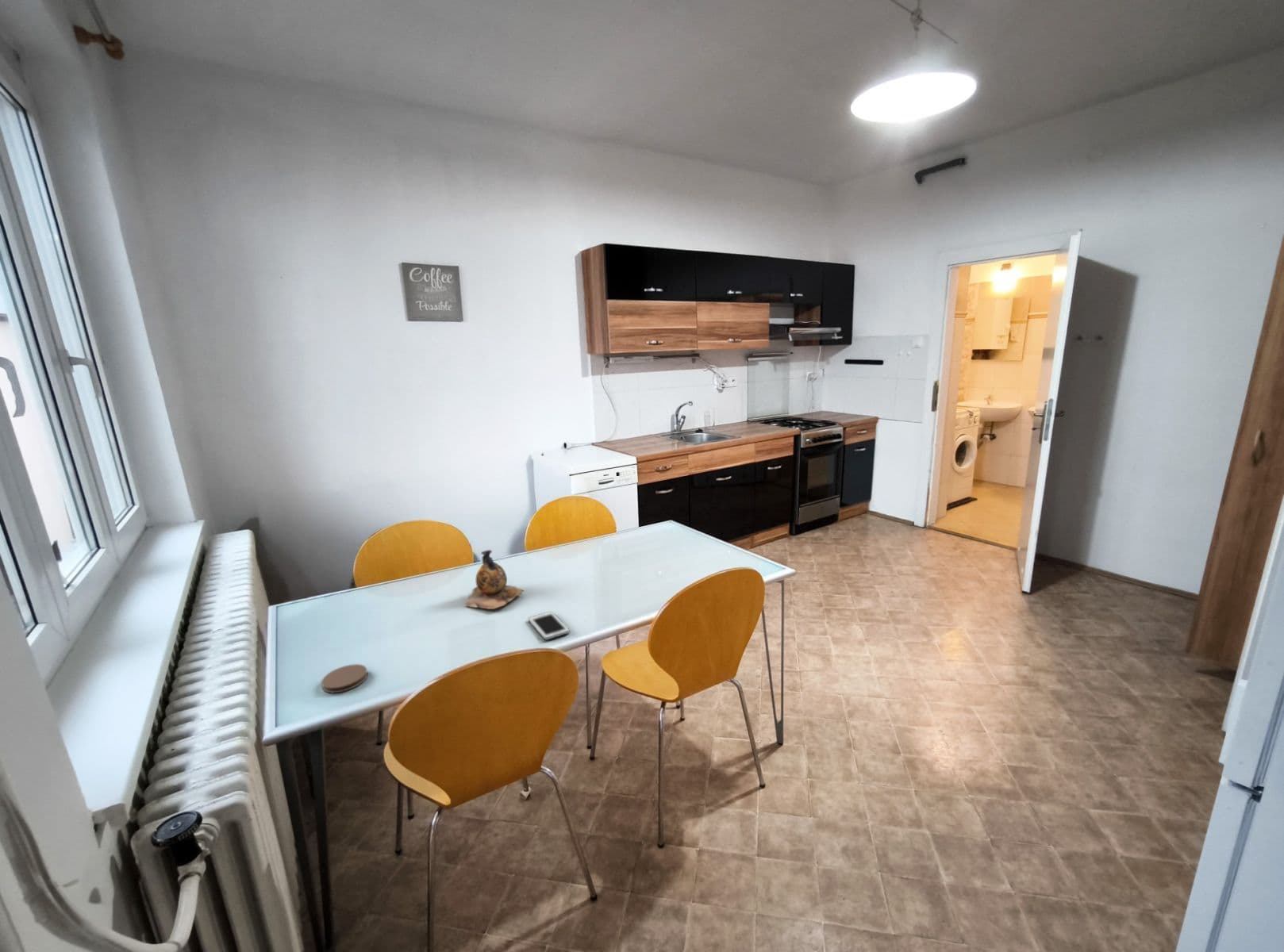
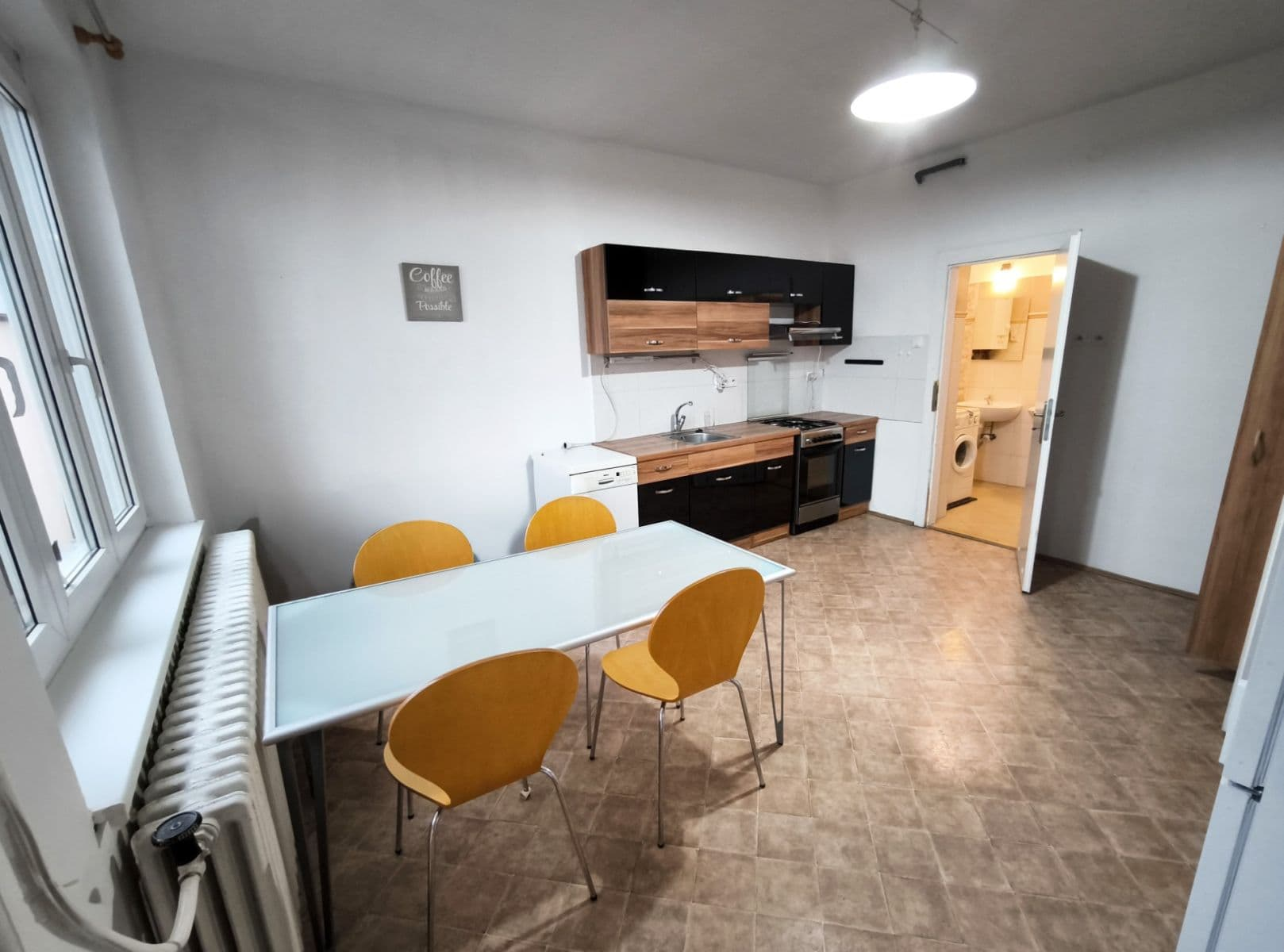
- cell phone [528,611,571,641]
- vase [465,549,525,610]
- coaster [321,663,368,693]
